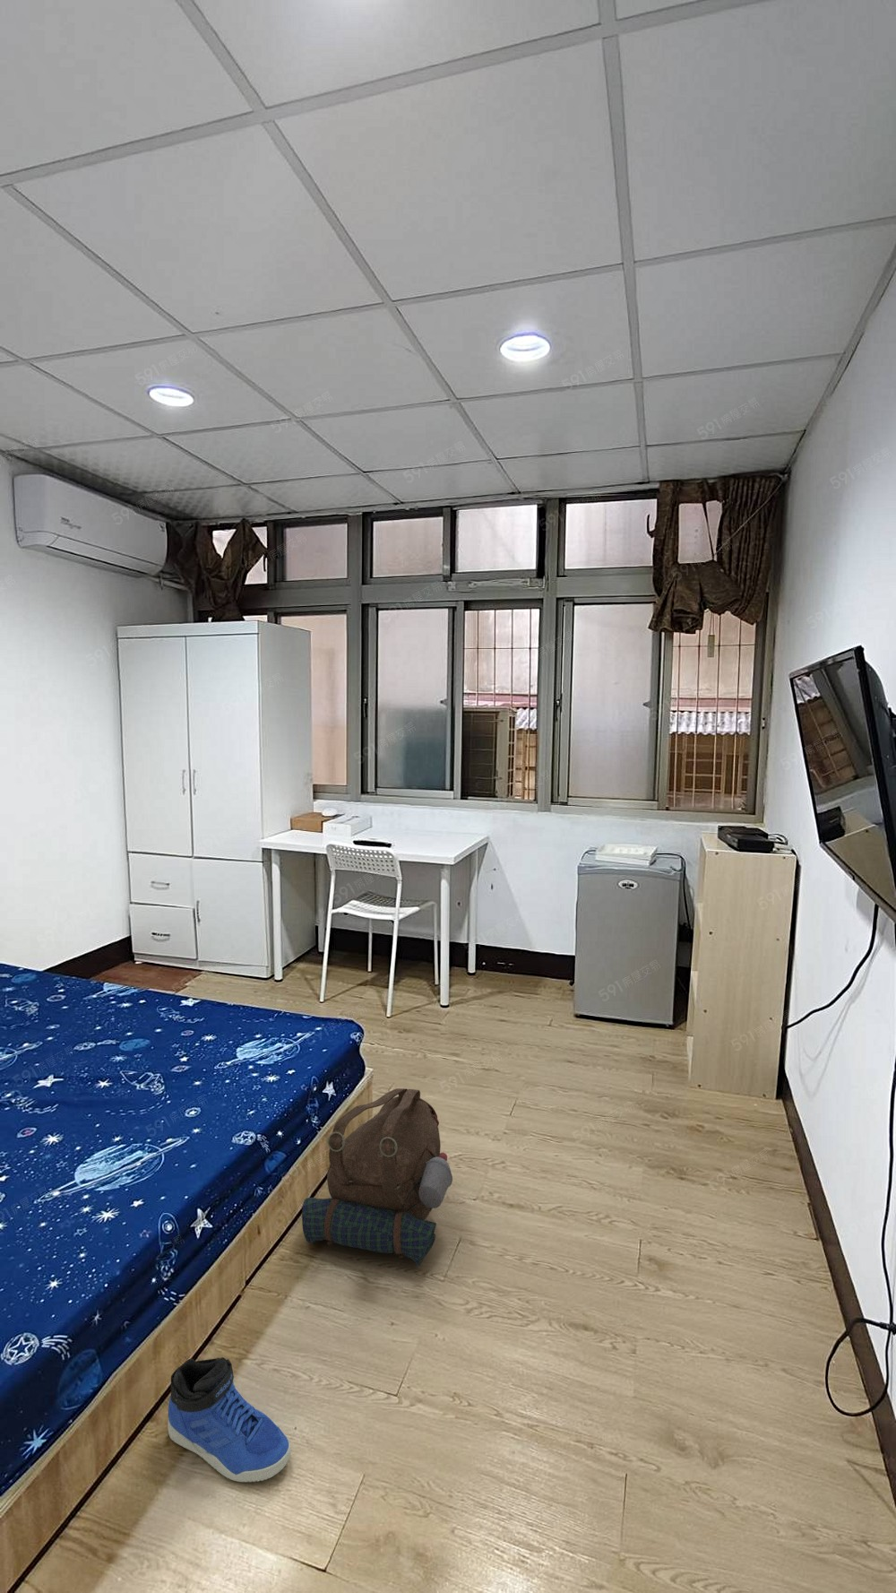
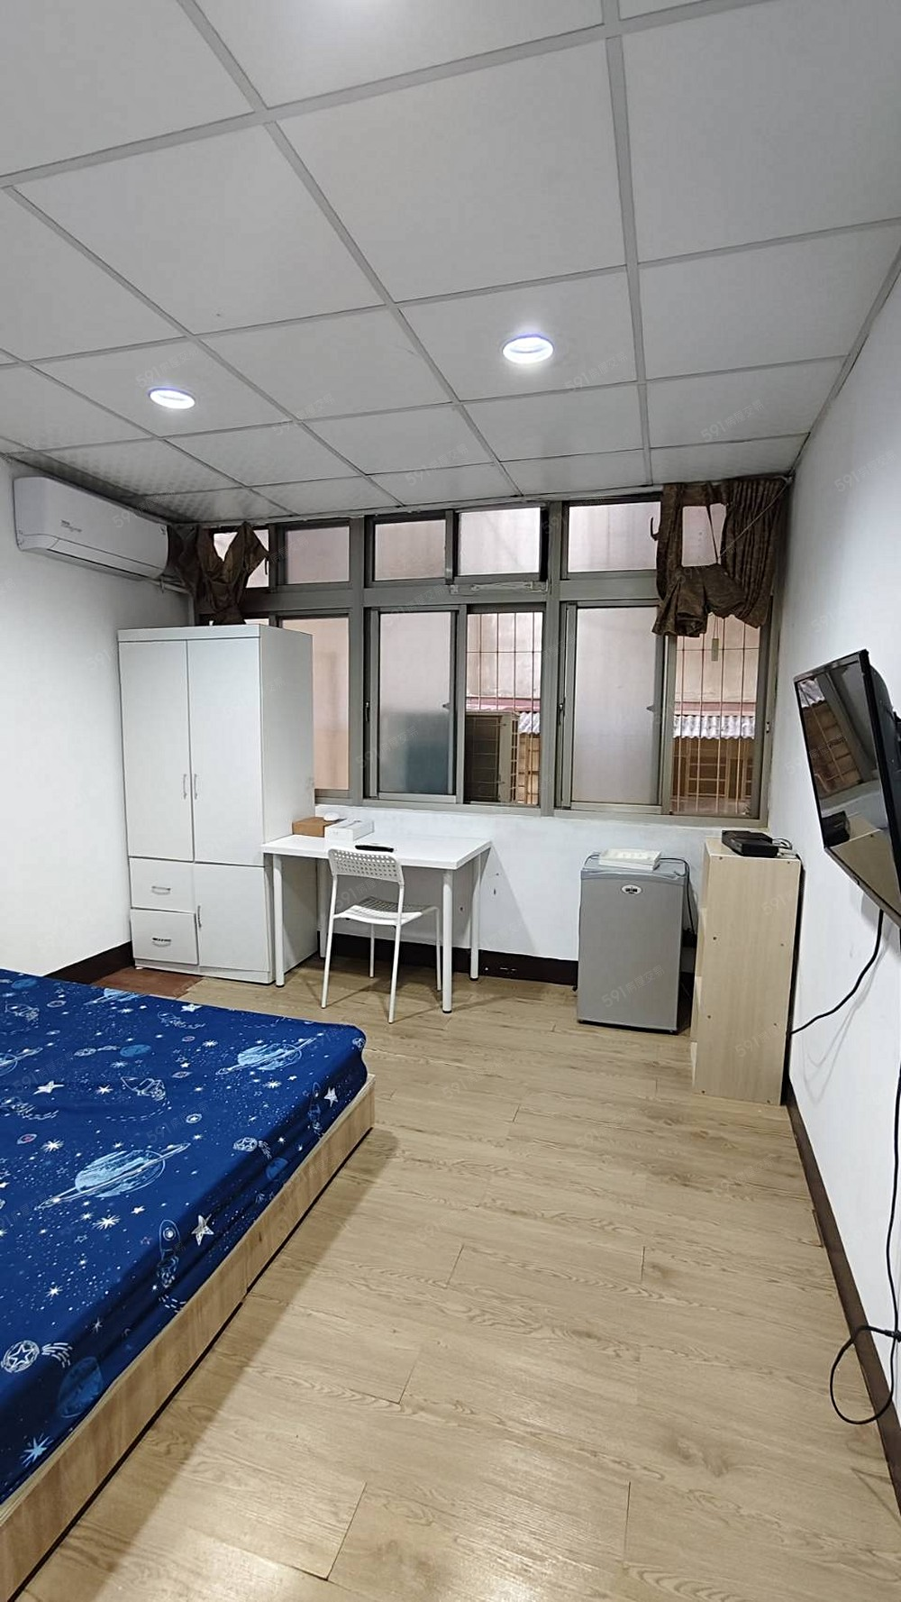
- backpack [301,1088,453,1267]
- sneaker [166,1357,292,1482]
